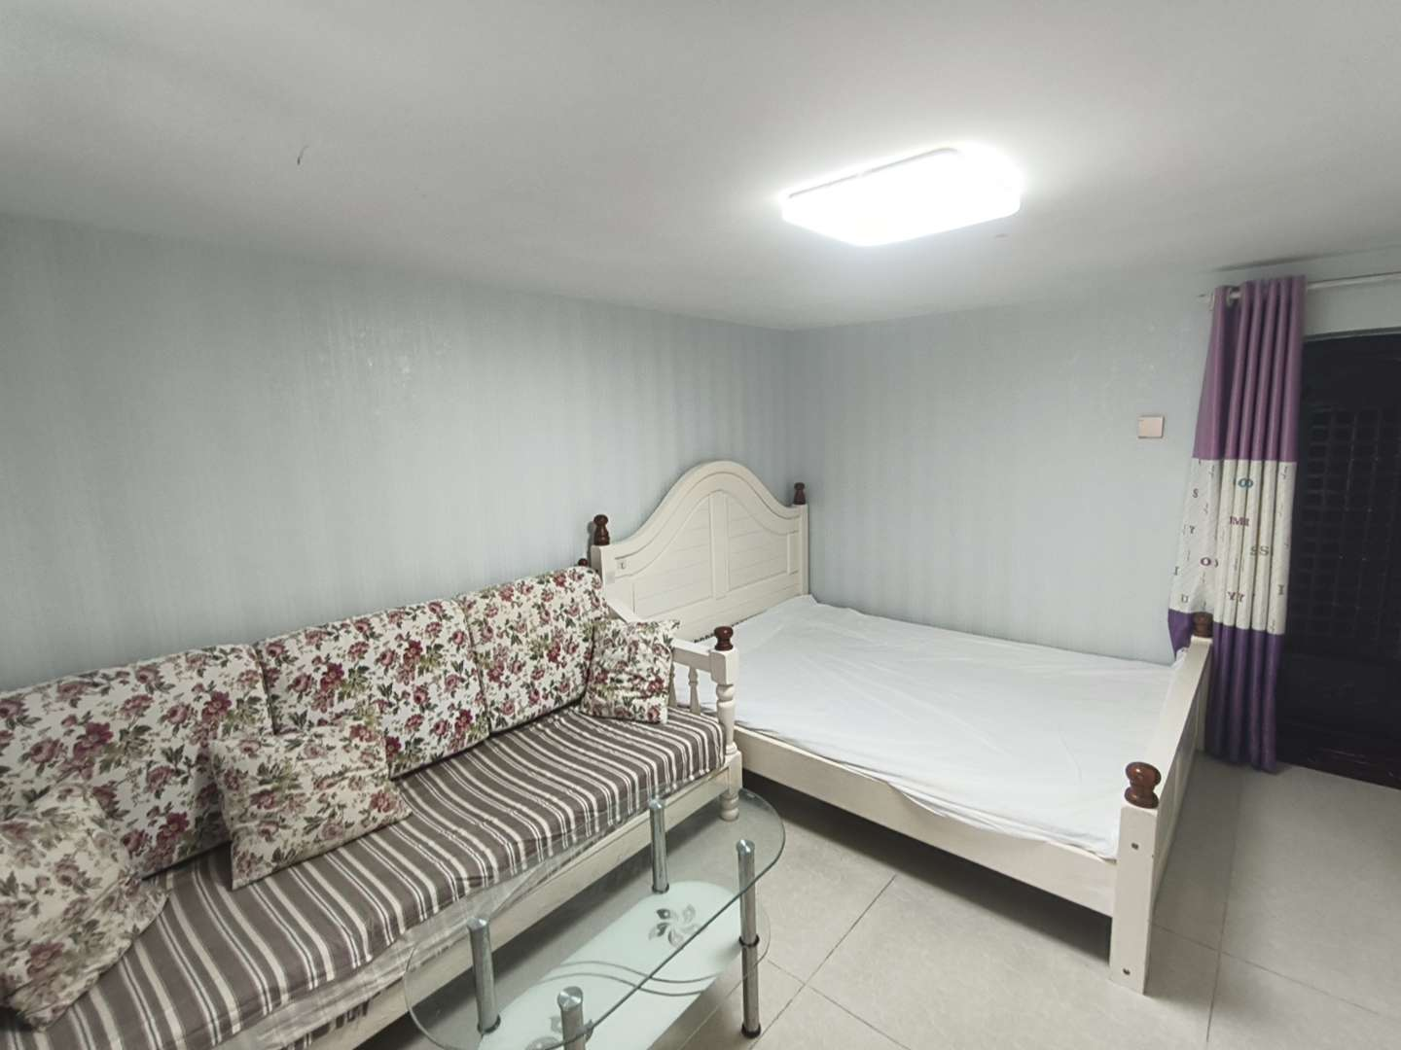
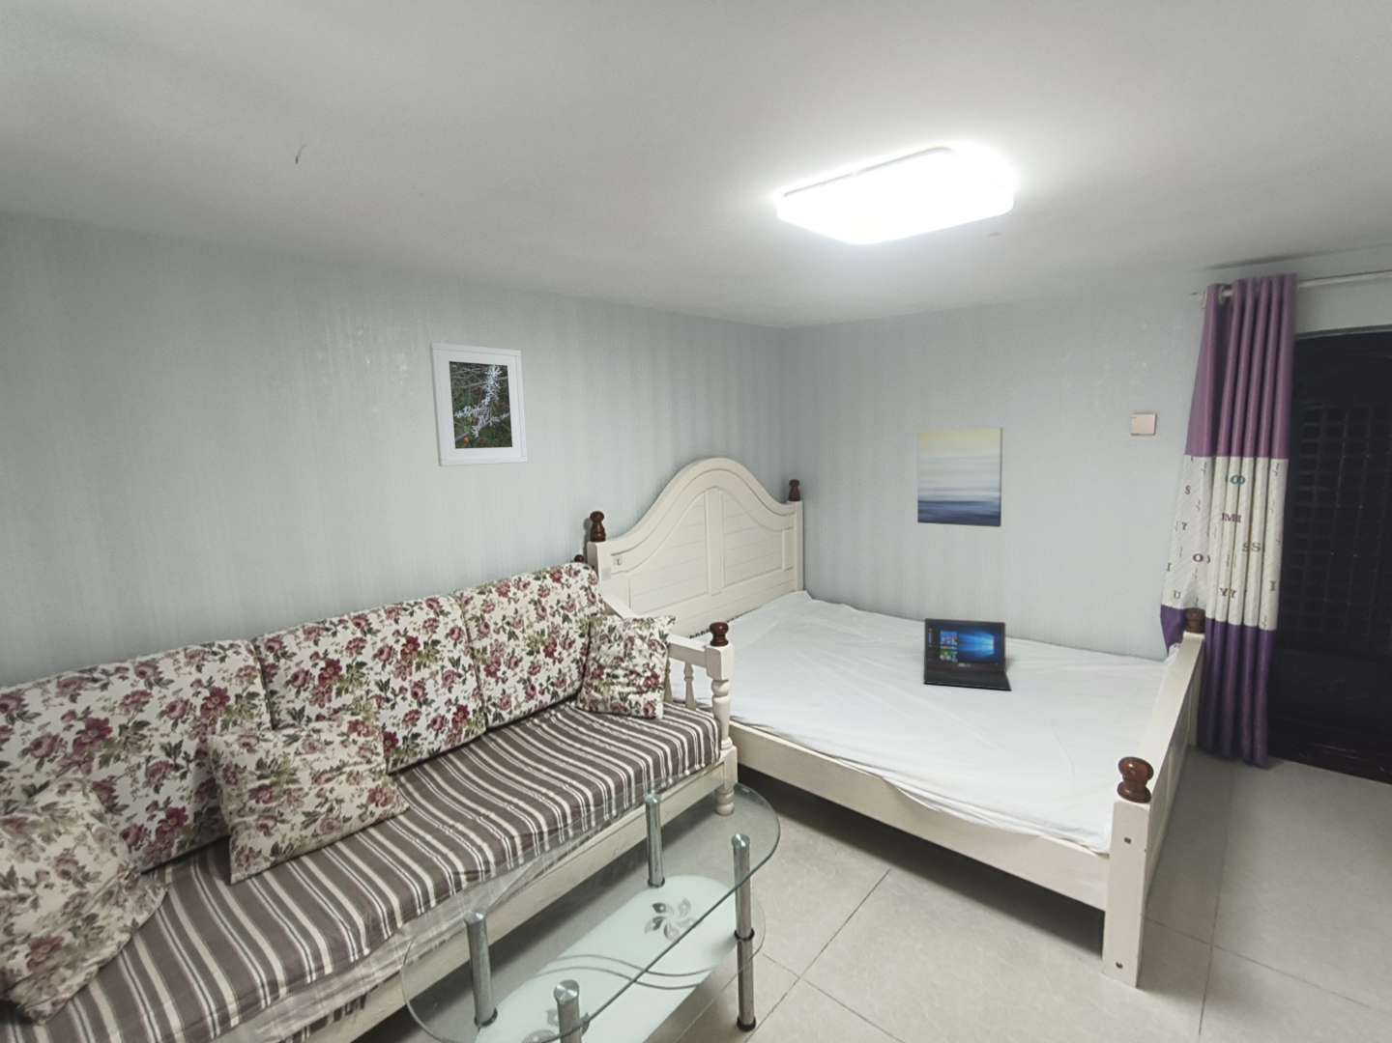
+ laptop [923,617,1012,690]
+ wall art [916,427,1003,528]
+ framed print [429,341,528,468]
